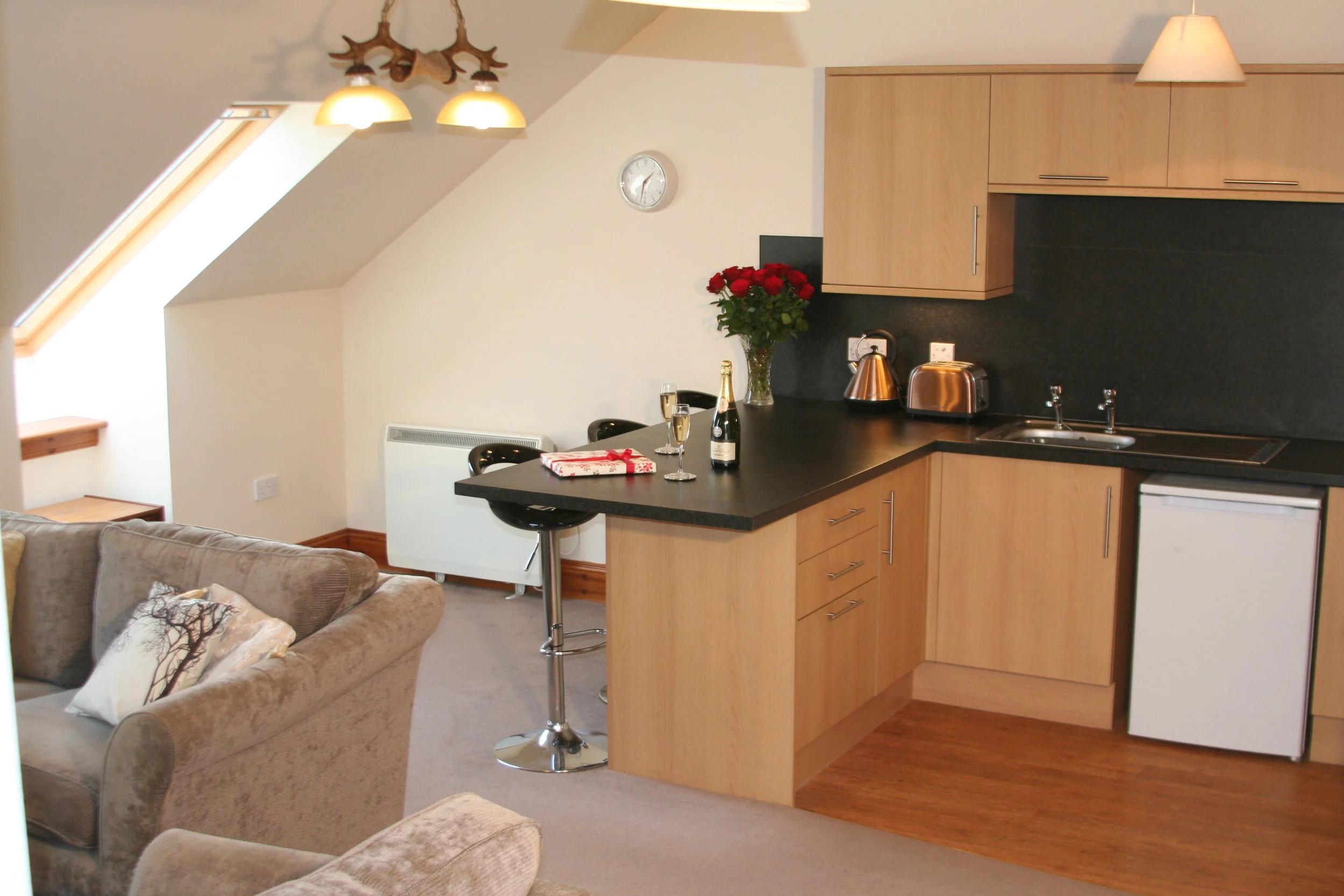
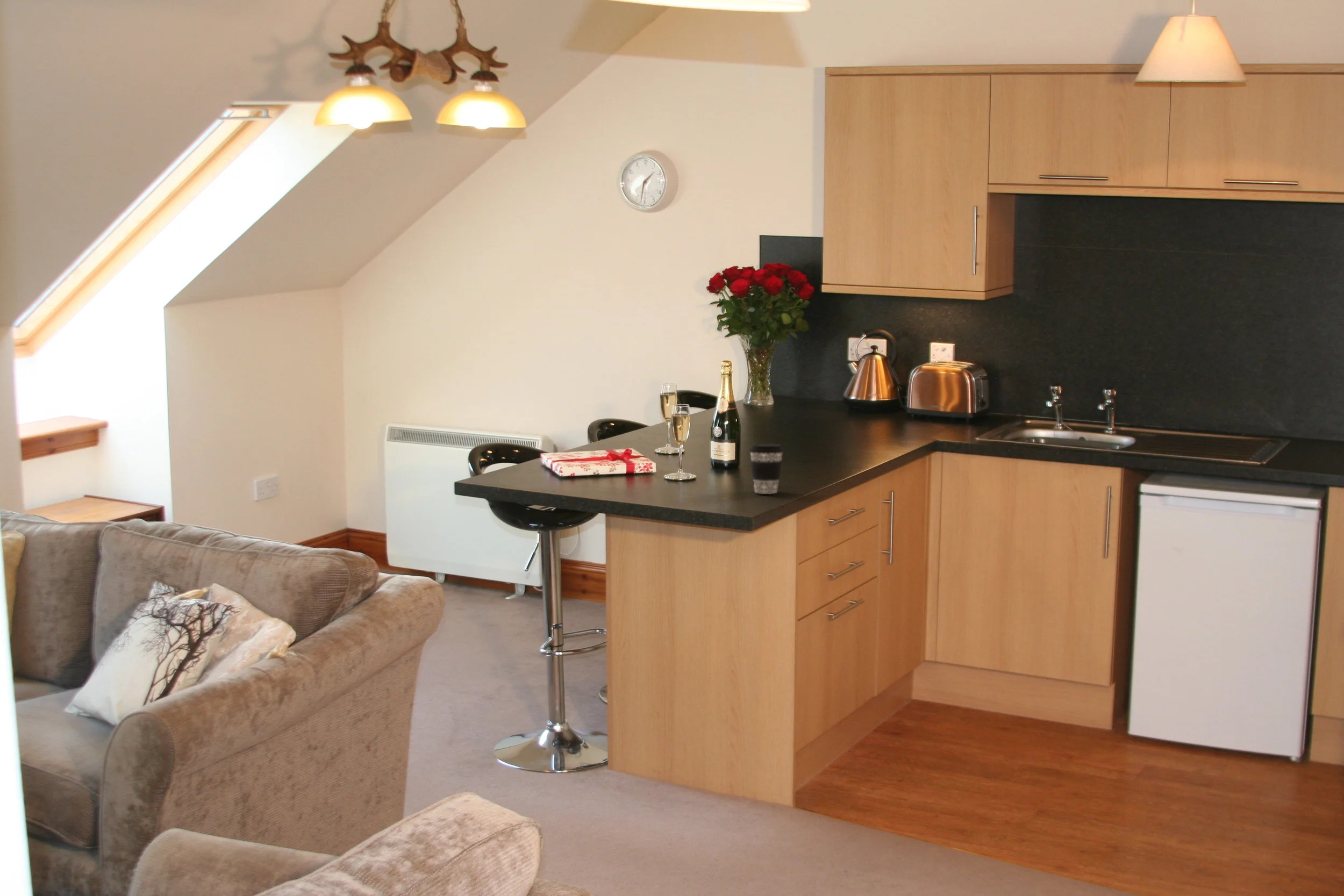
+ coffee cup [749,443,784,494]
